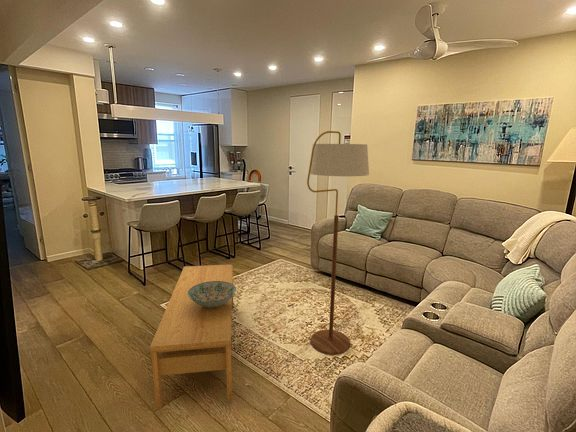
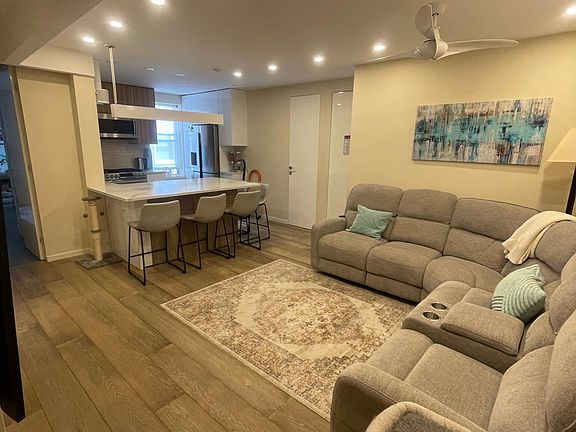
- floor lamp [306,130,370,355]
- coffee table [149,263,234,411]
- decorative bowl [188,281,237,308]
